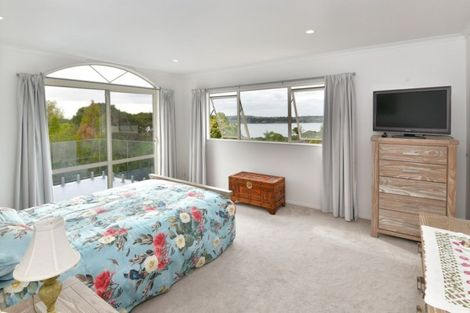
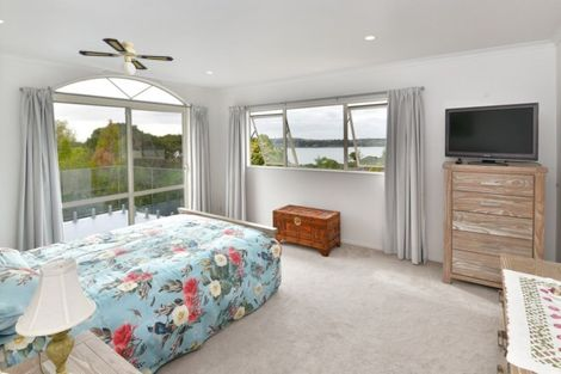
+ ceiling fan [78,37,174,76]
